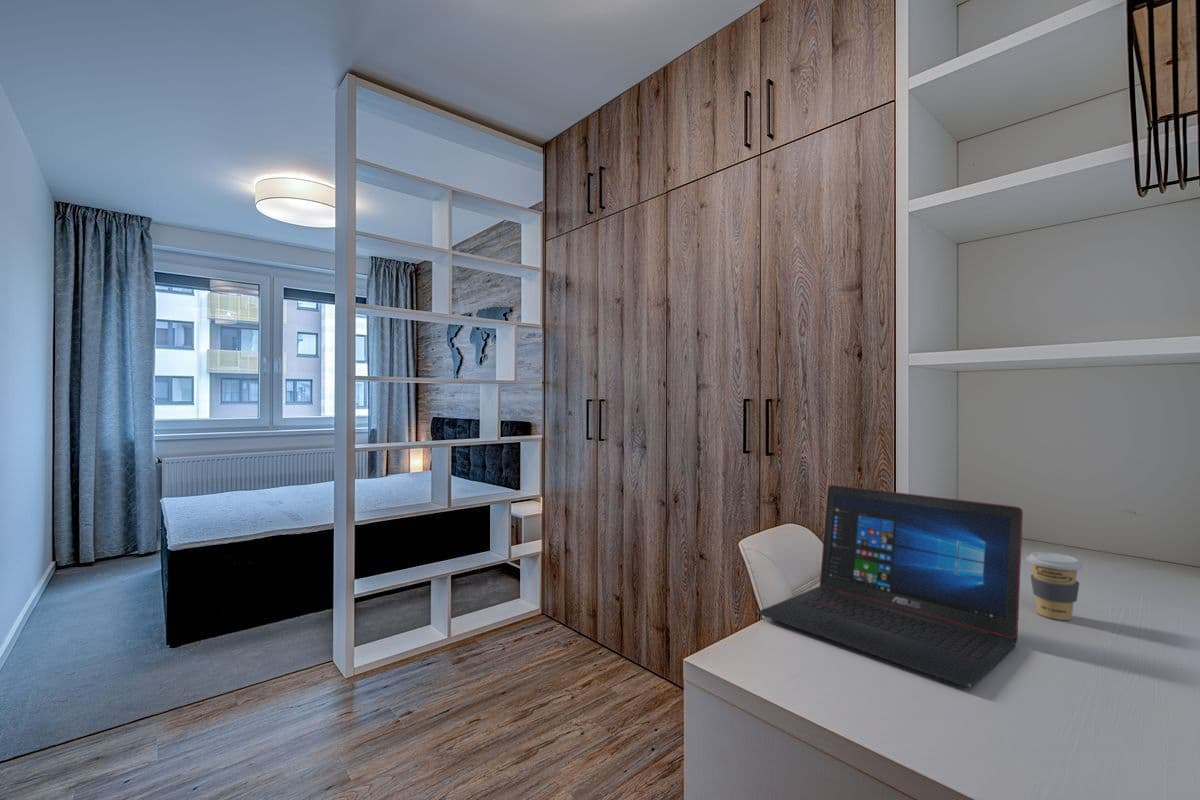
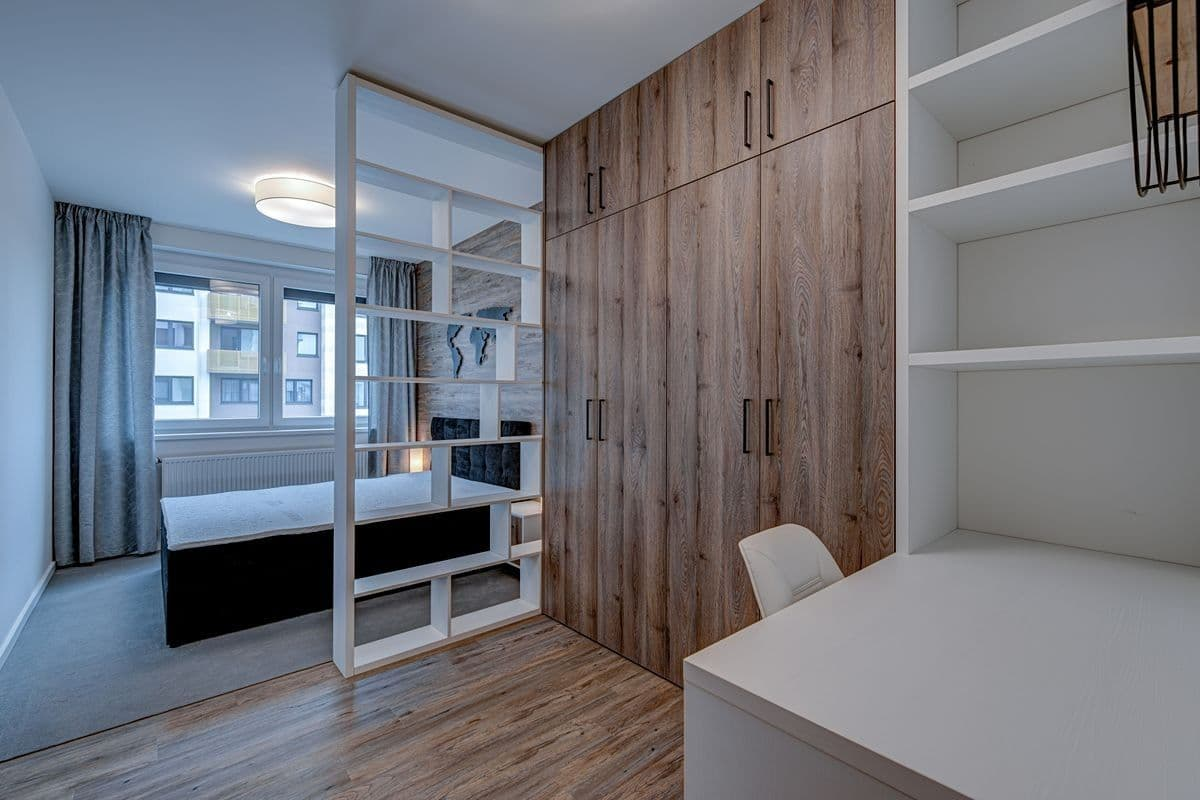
- coffee cup [1026,551,1084,621]
- laptop [758,484,1024,688]
